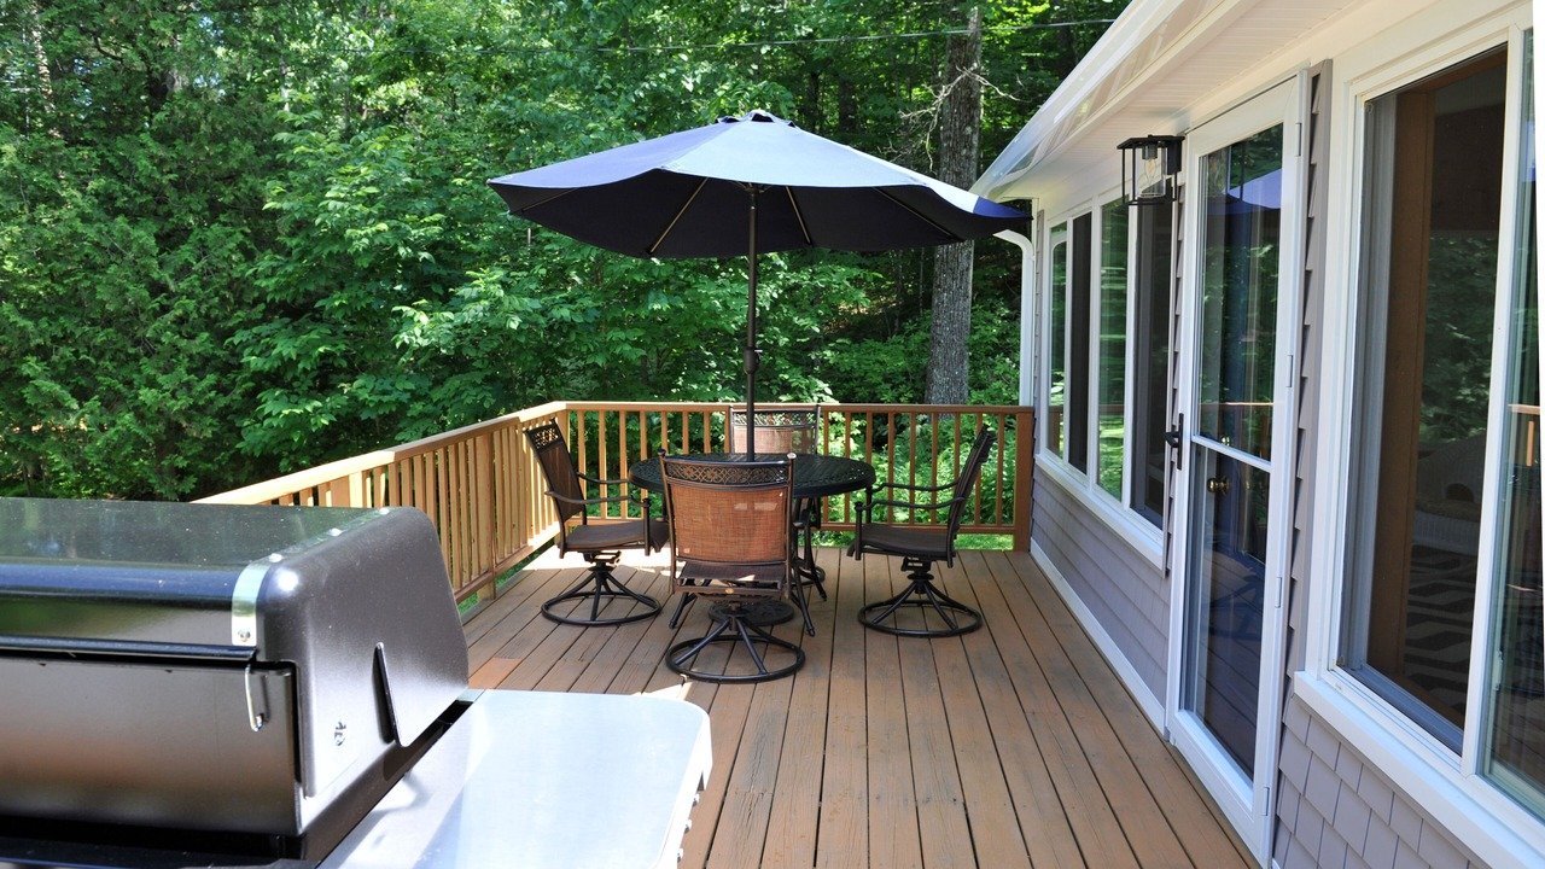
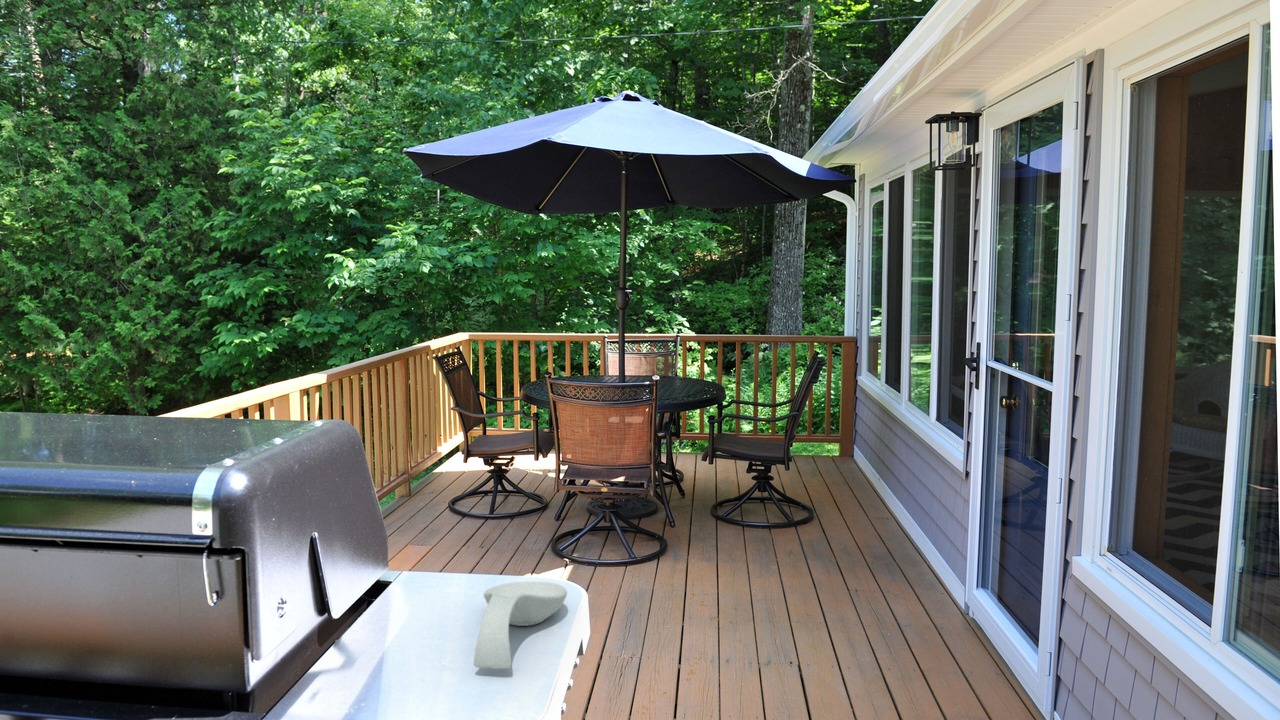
+ spoon rest [473,581,568,670]
